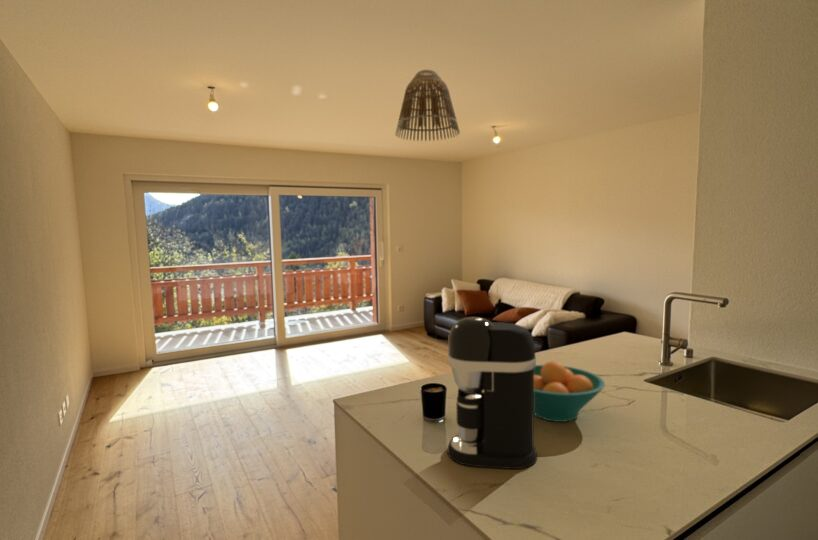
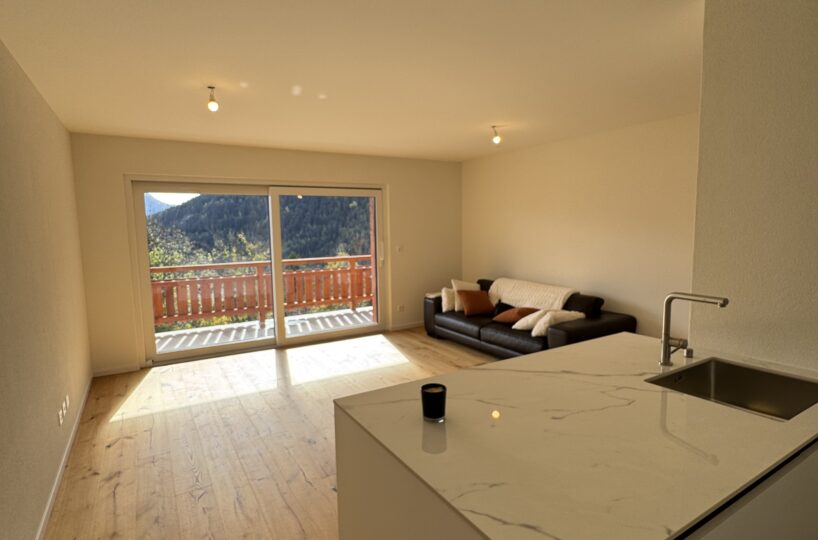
- fruit bowl [534,360,606,423]
- coffee maker [446,316,538,470]
- lamp shade [394,69,461,142]
